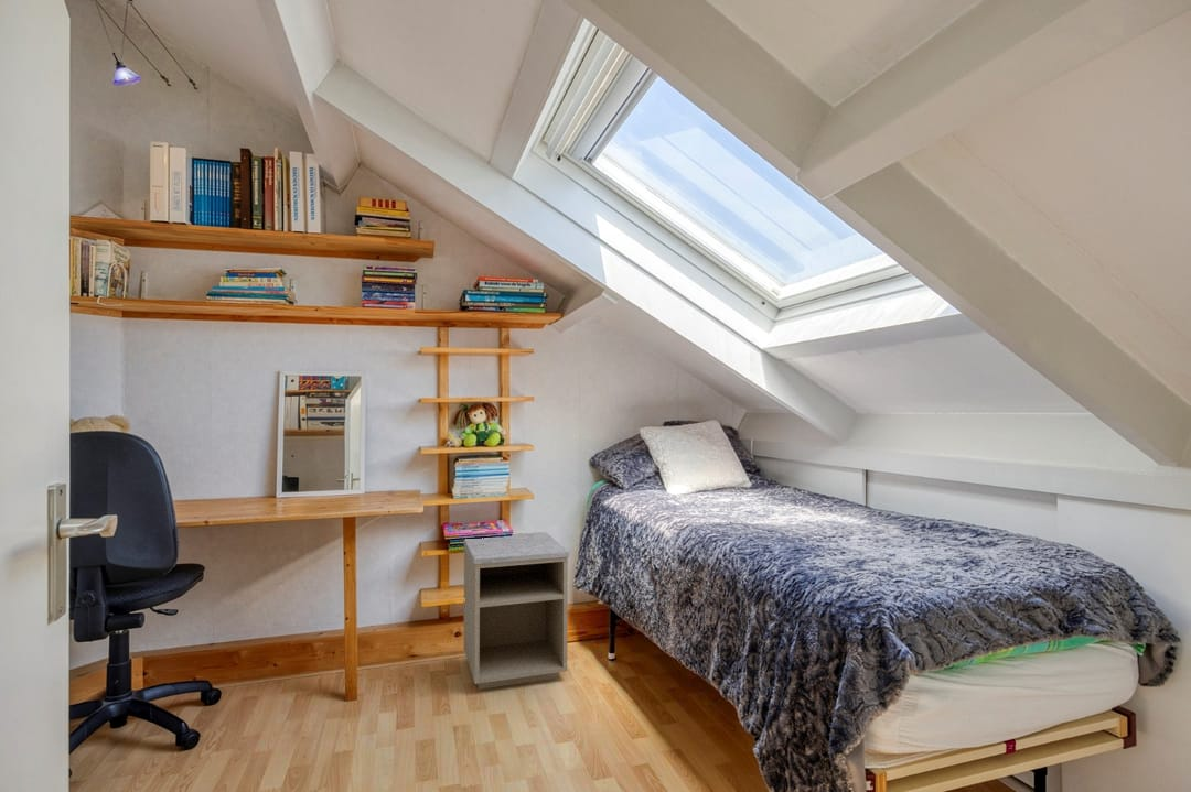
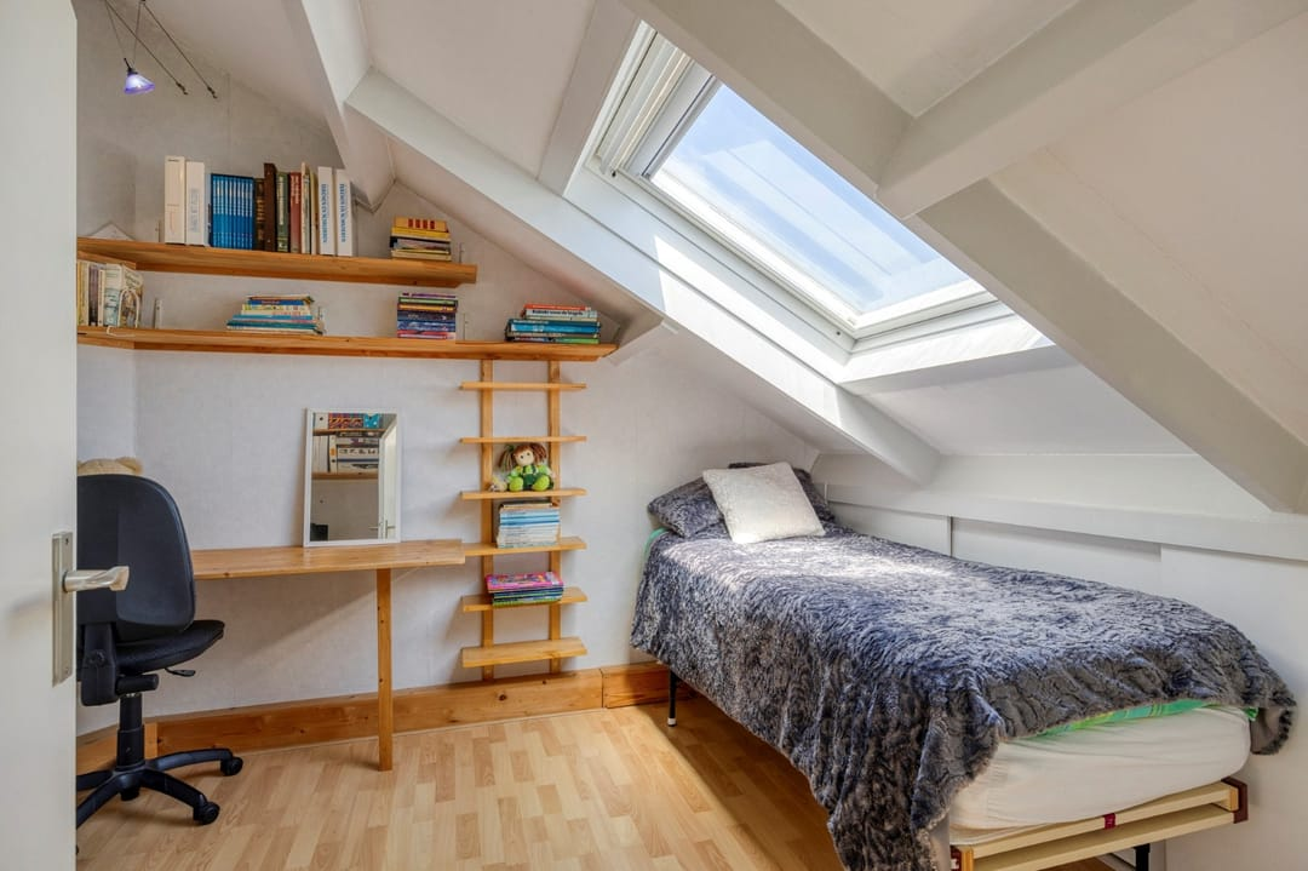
- nightstand [463,531,570,691]
